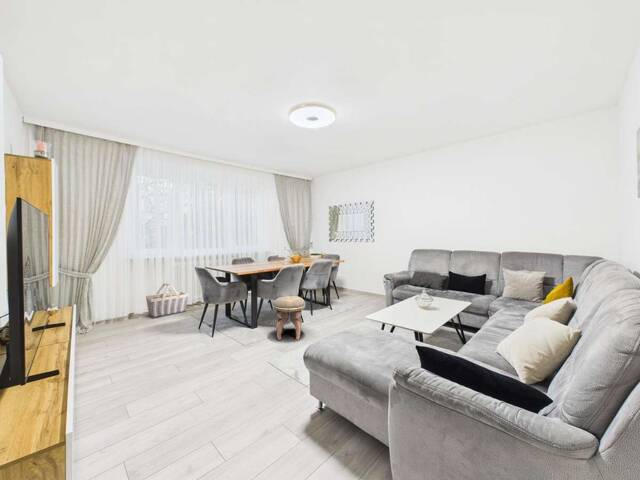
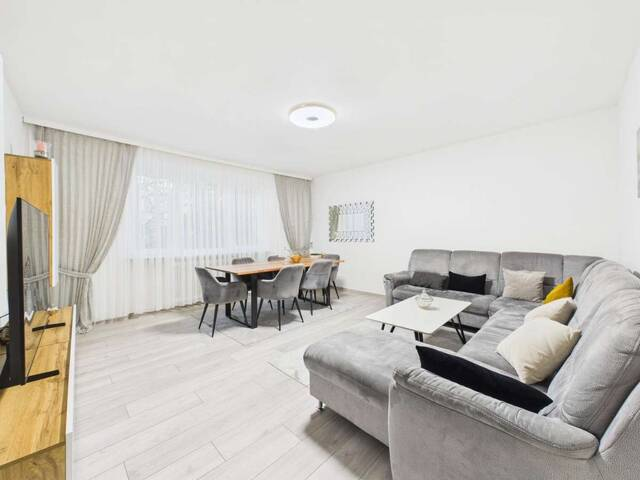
- basket [145,282,189,319]
- footstool [273,295,306,341]
